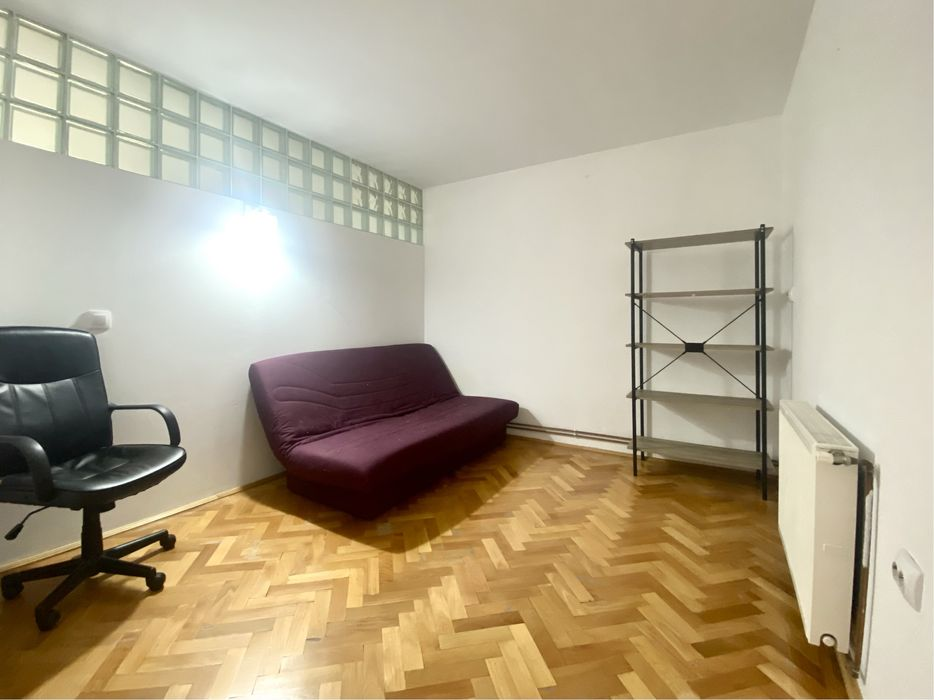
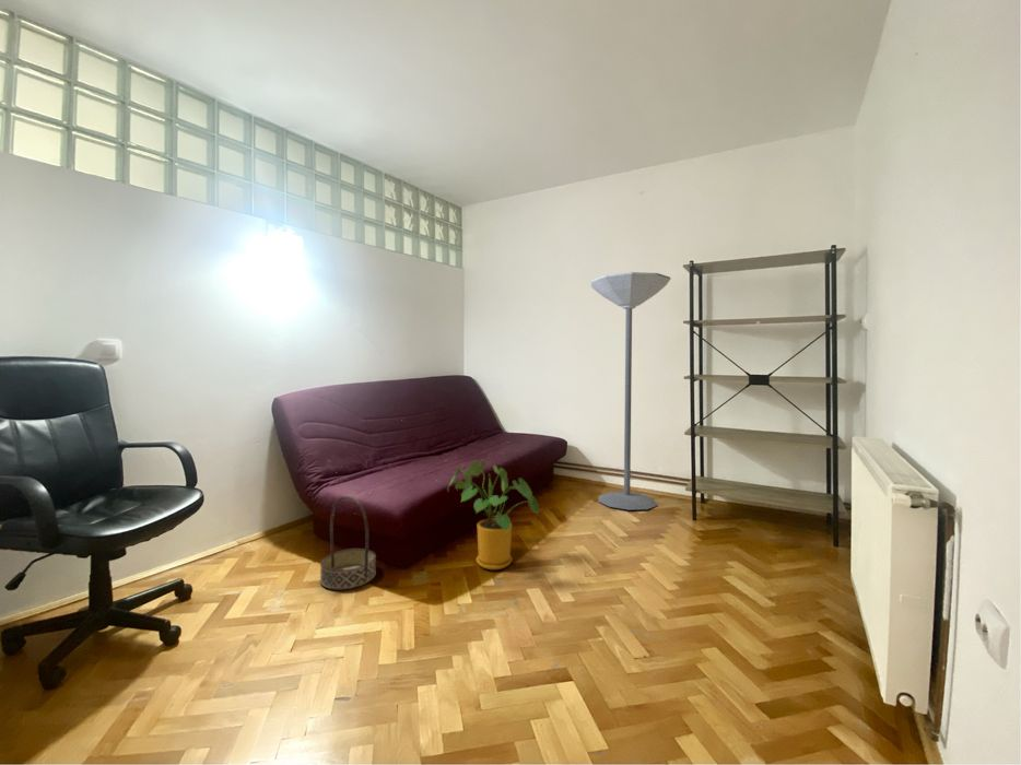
+ house plant [446,459,540,570]
+ floor lamp [590,271,671,510]
+ basket [319,495,377,591]
